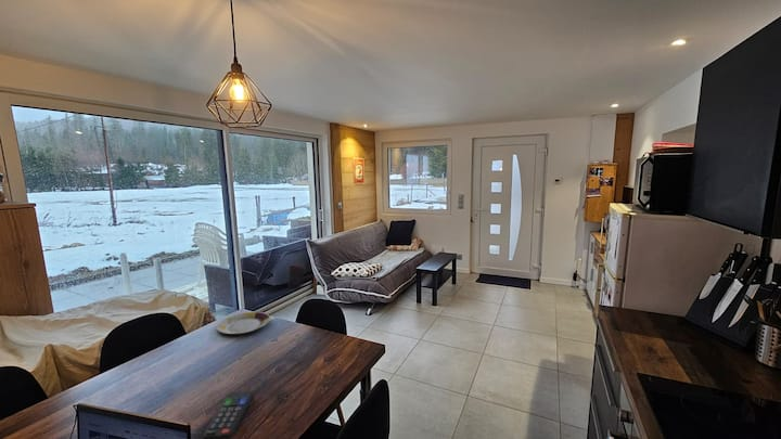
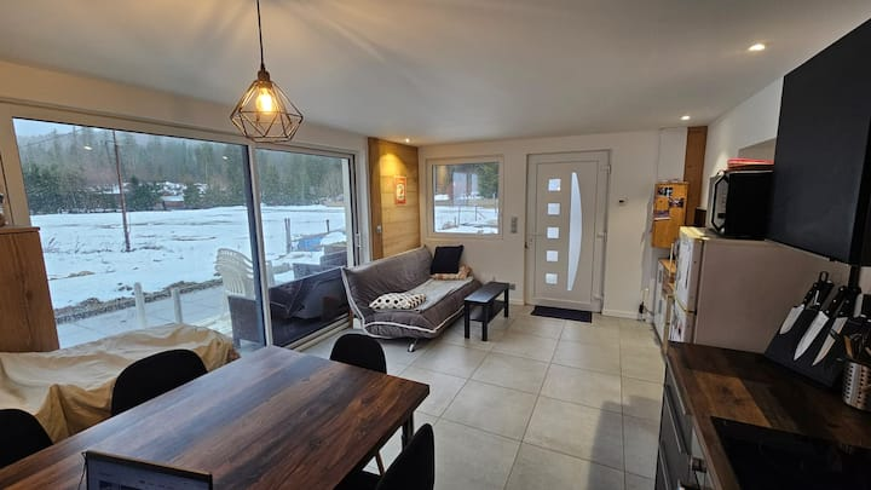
- plate [216,311,271,335]
- remote control [202,389,254,439]
